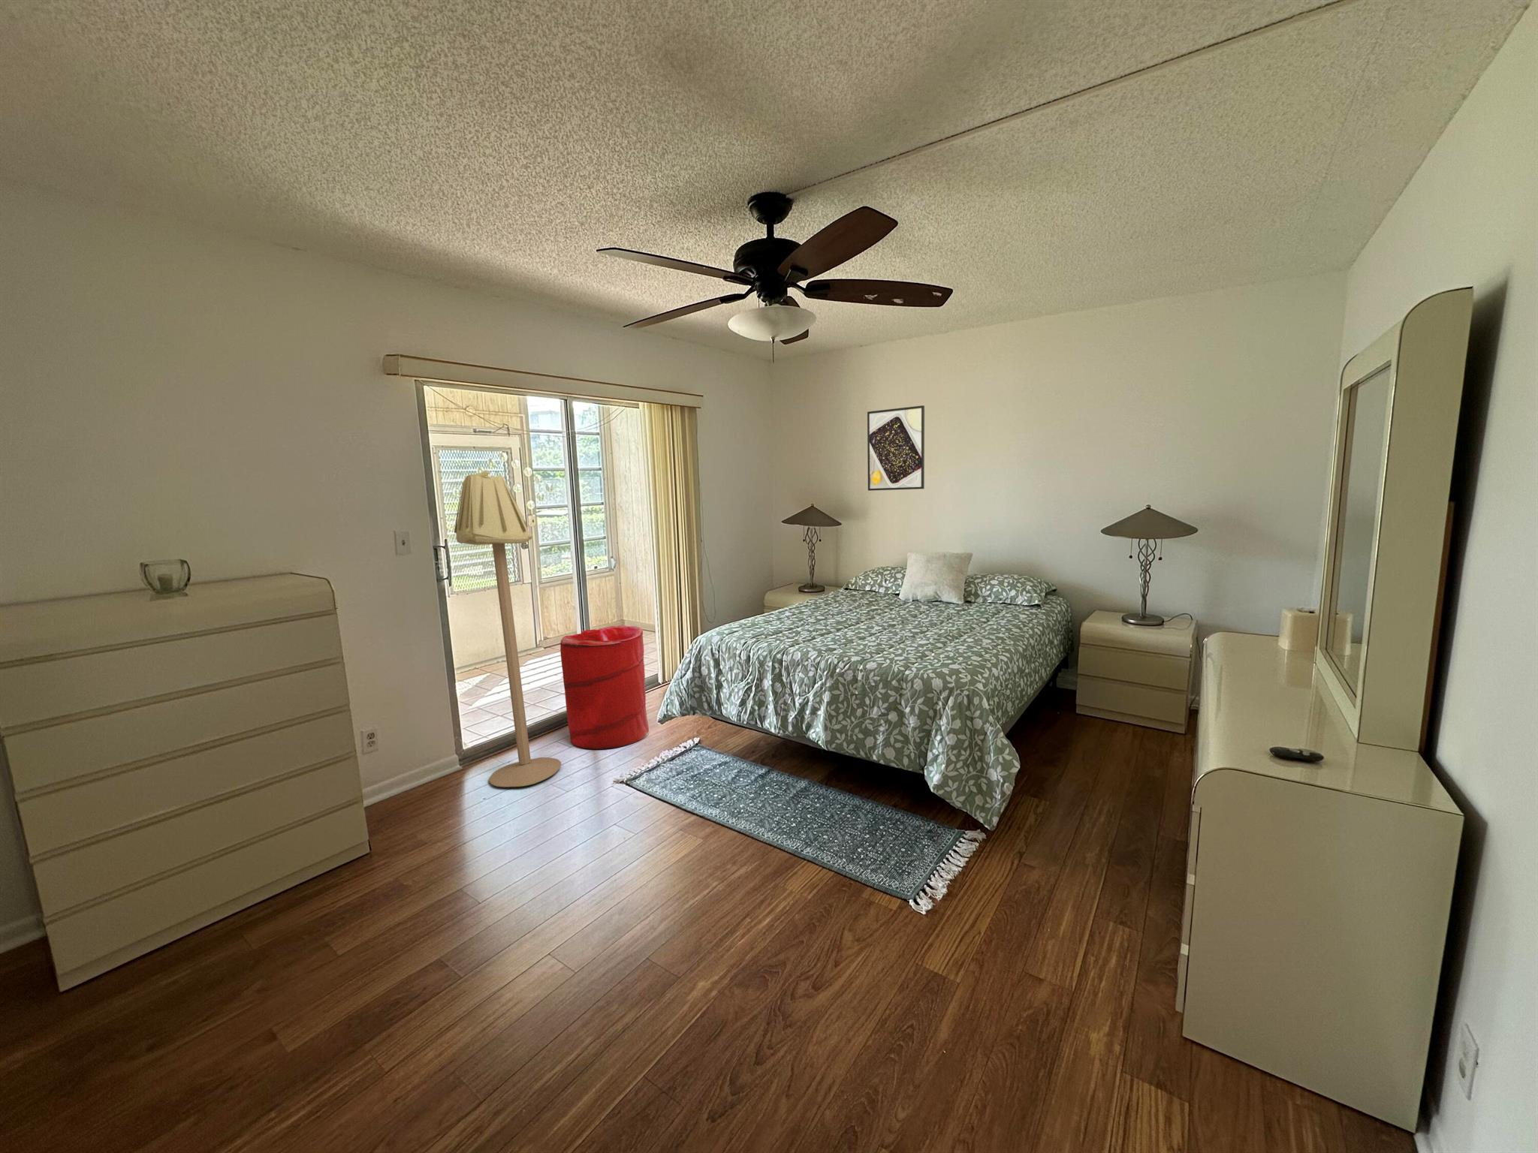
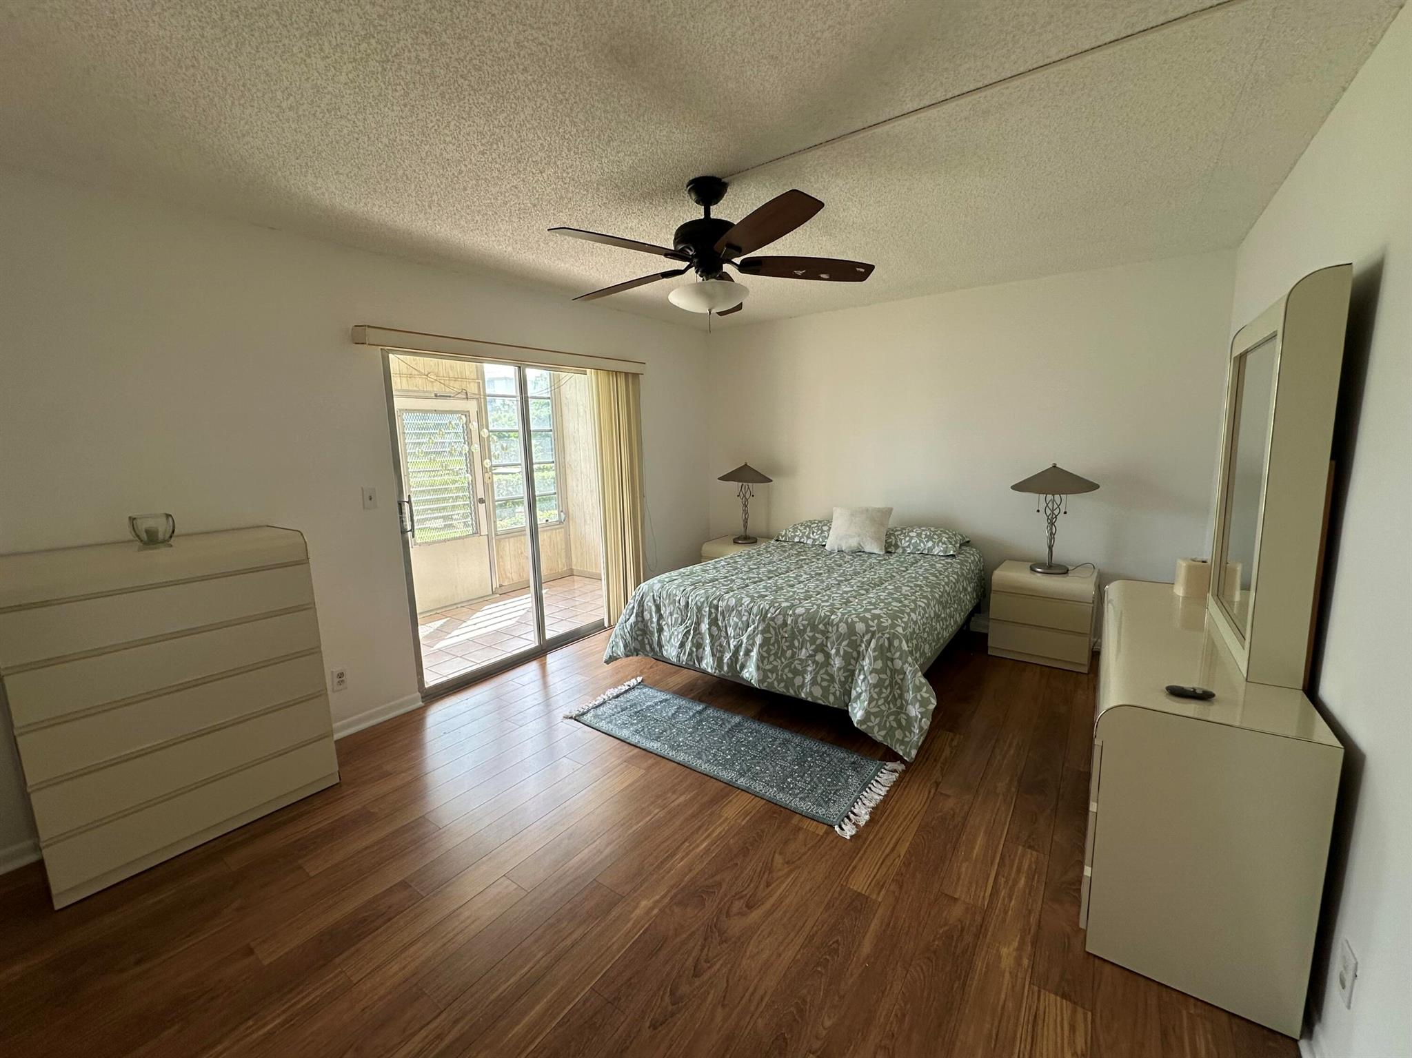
- laundry hamper [559,625,649,750]
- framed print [867,405,925,492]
- floor lamp [454,470,562,787]
